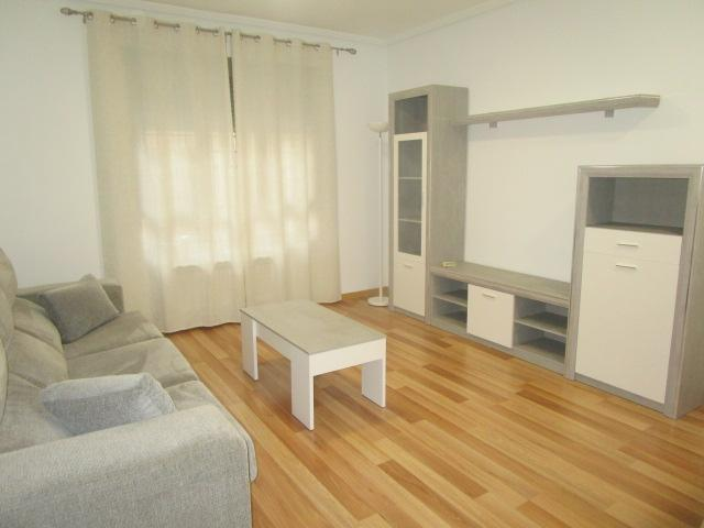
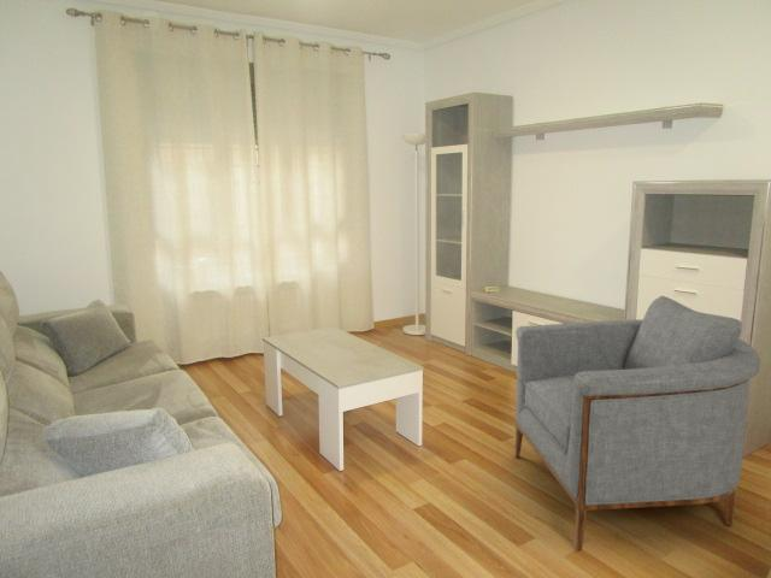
+ armchair [513,295,761,553]
